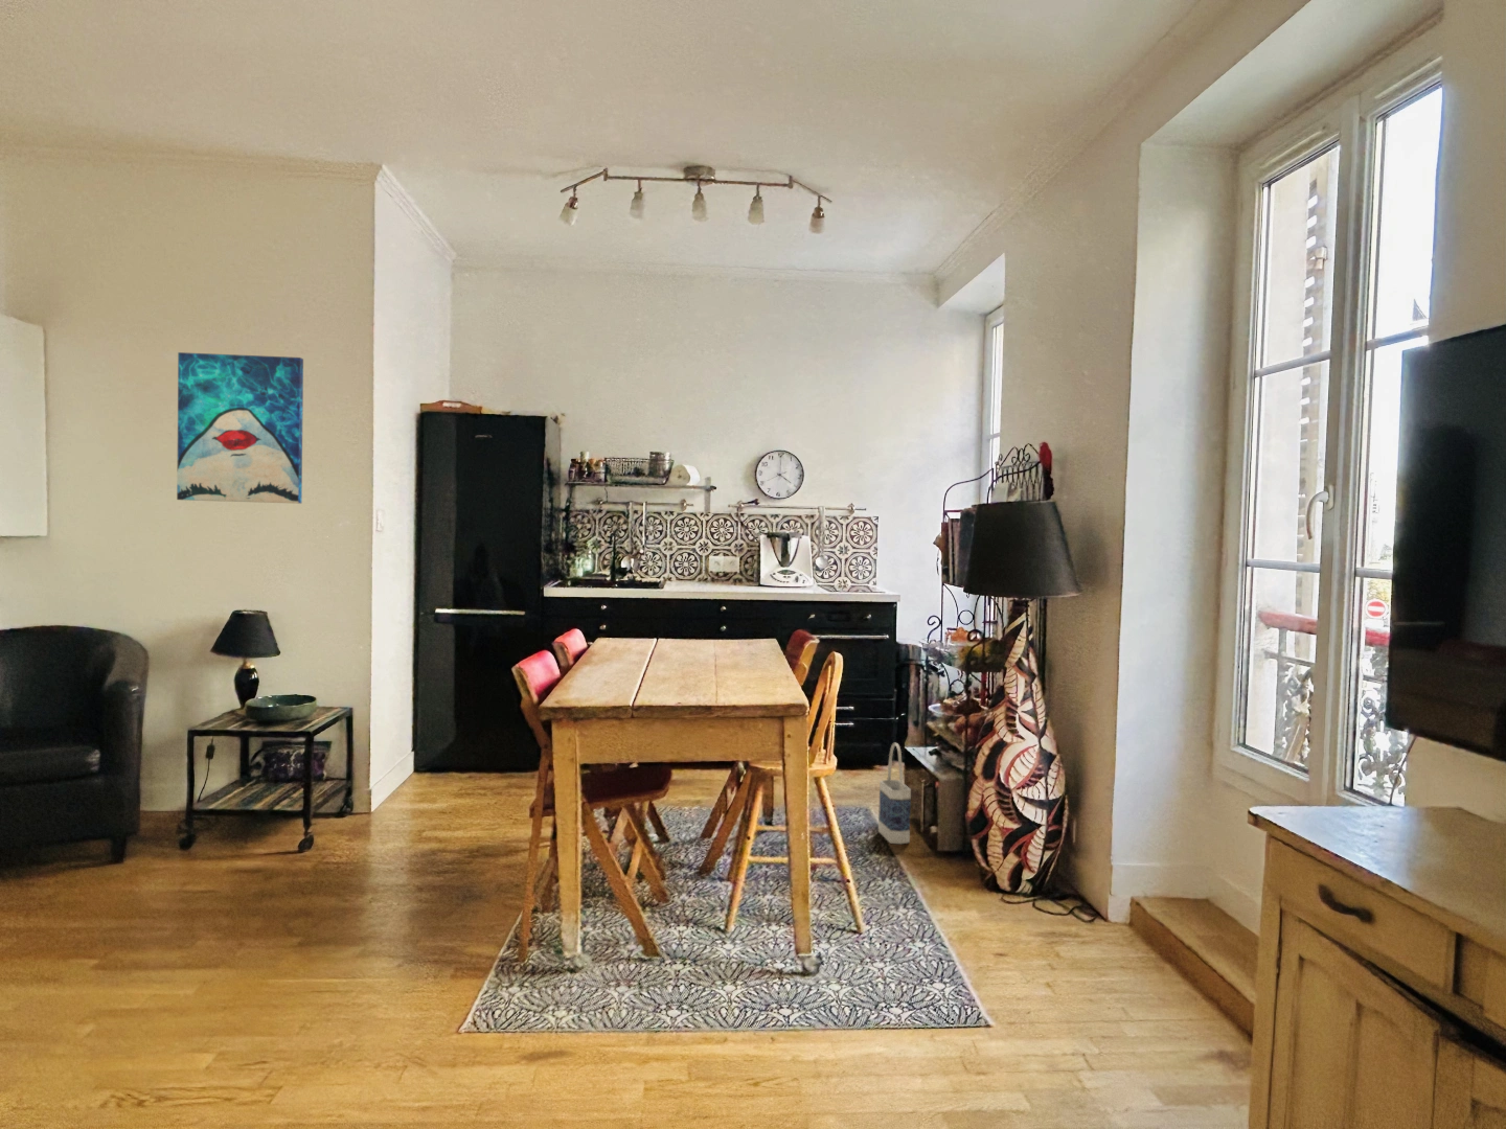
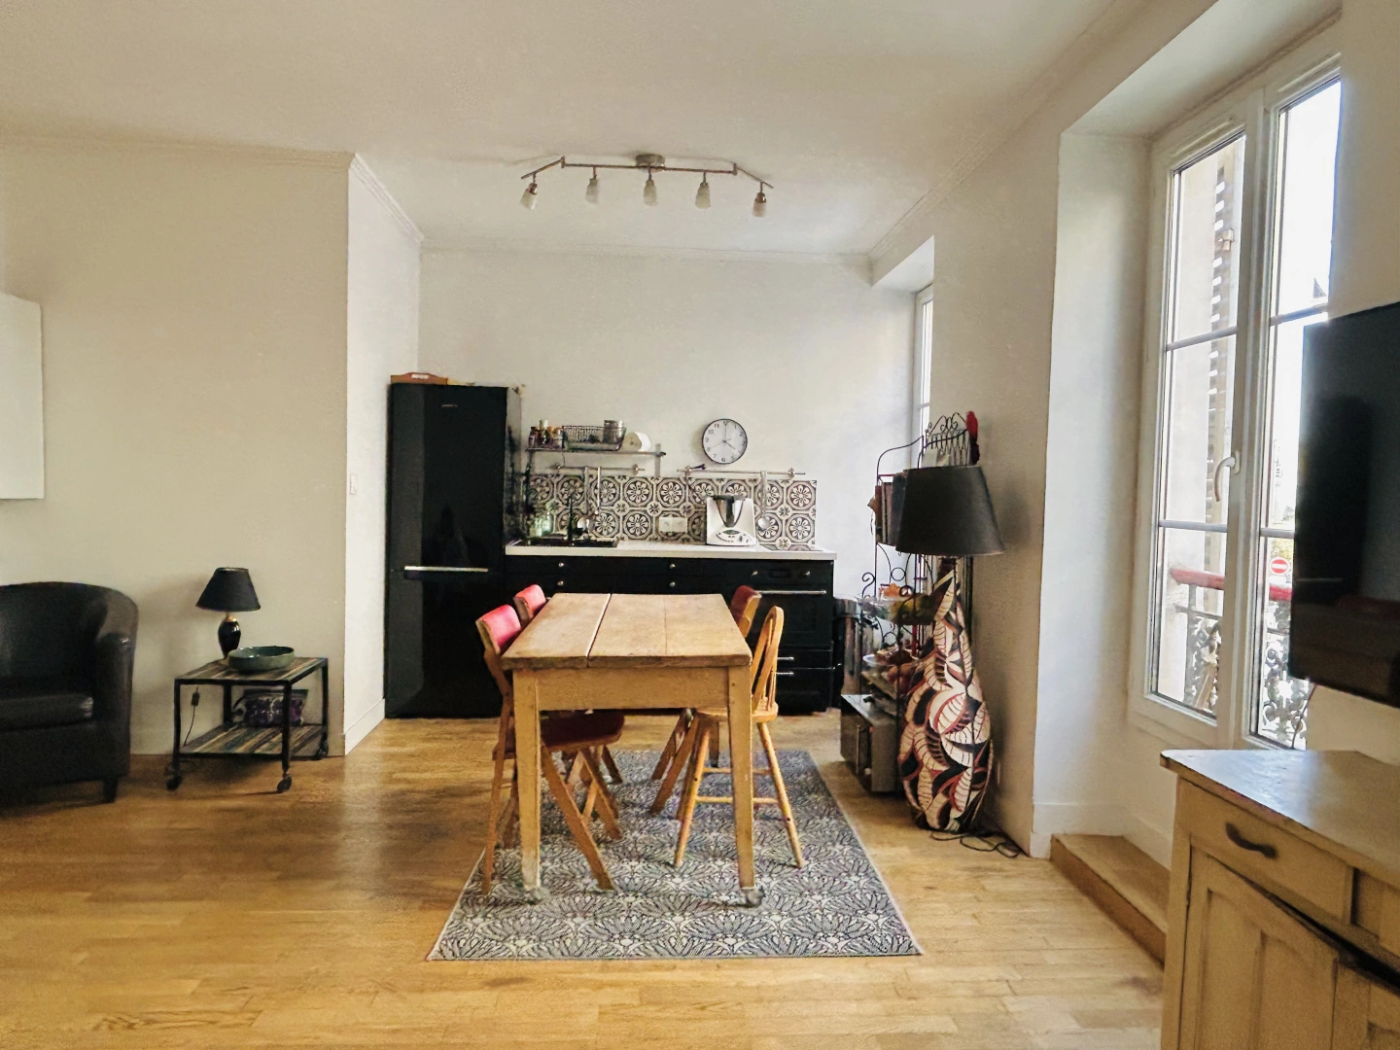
- wall art [176,351,305,505]
- bag [878,742,912,844]
